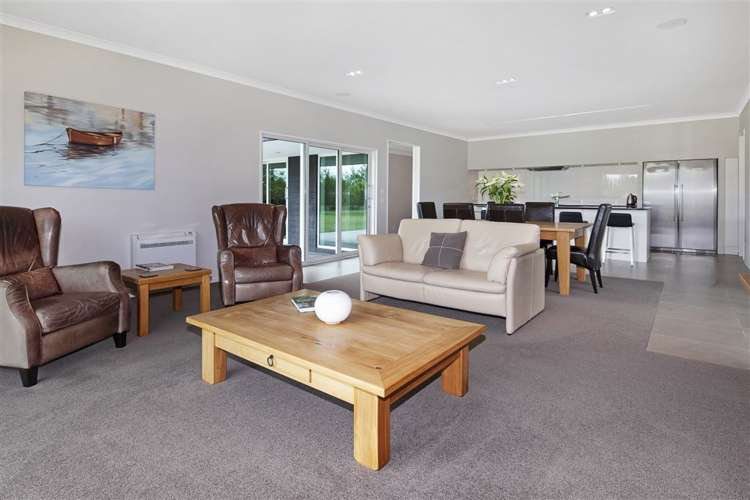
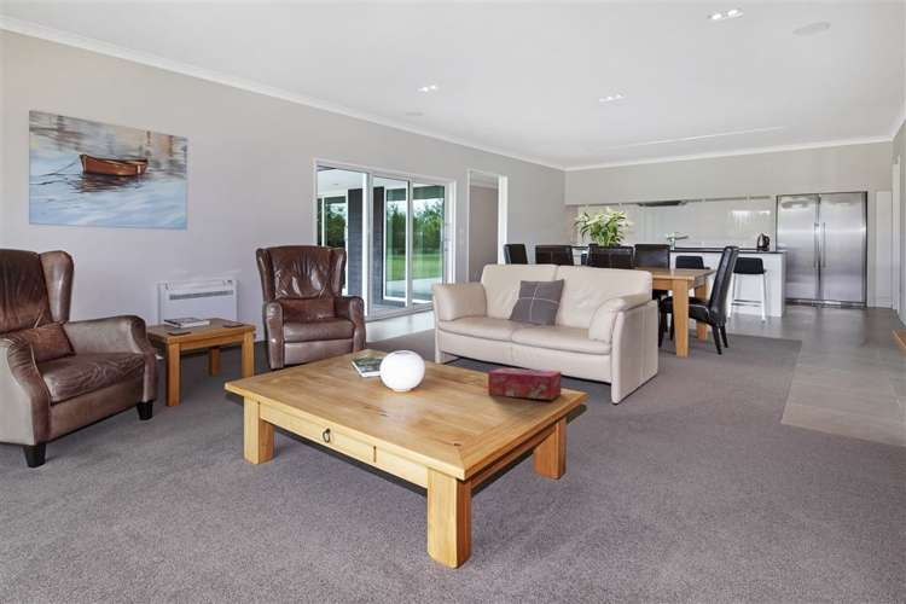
+ tissue box [487,366,563,401]
